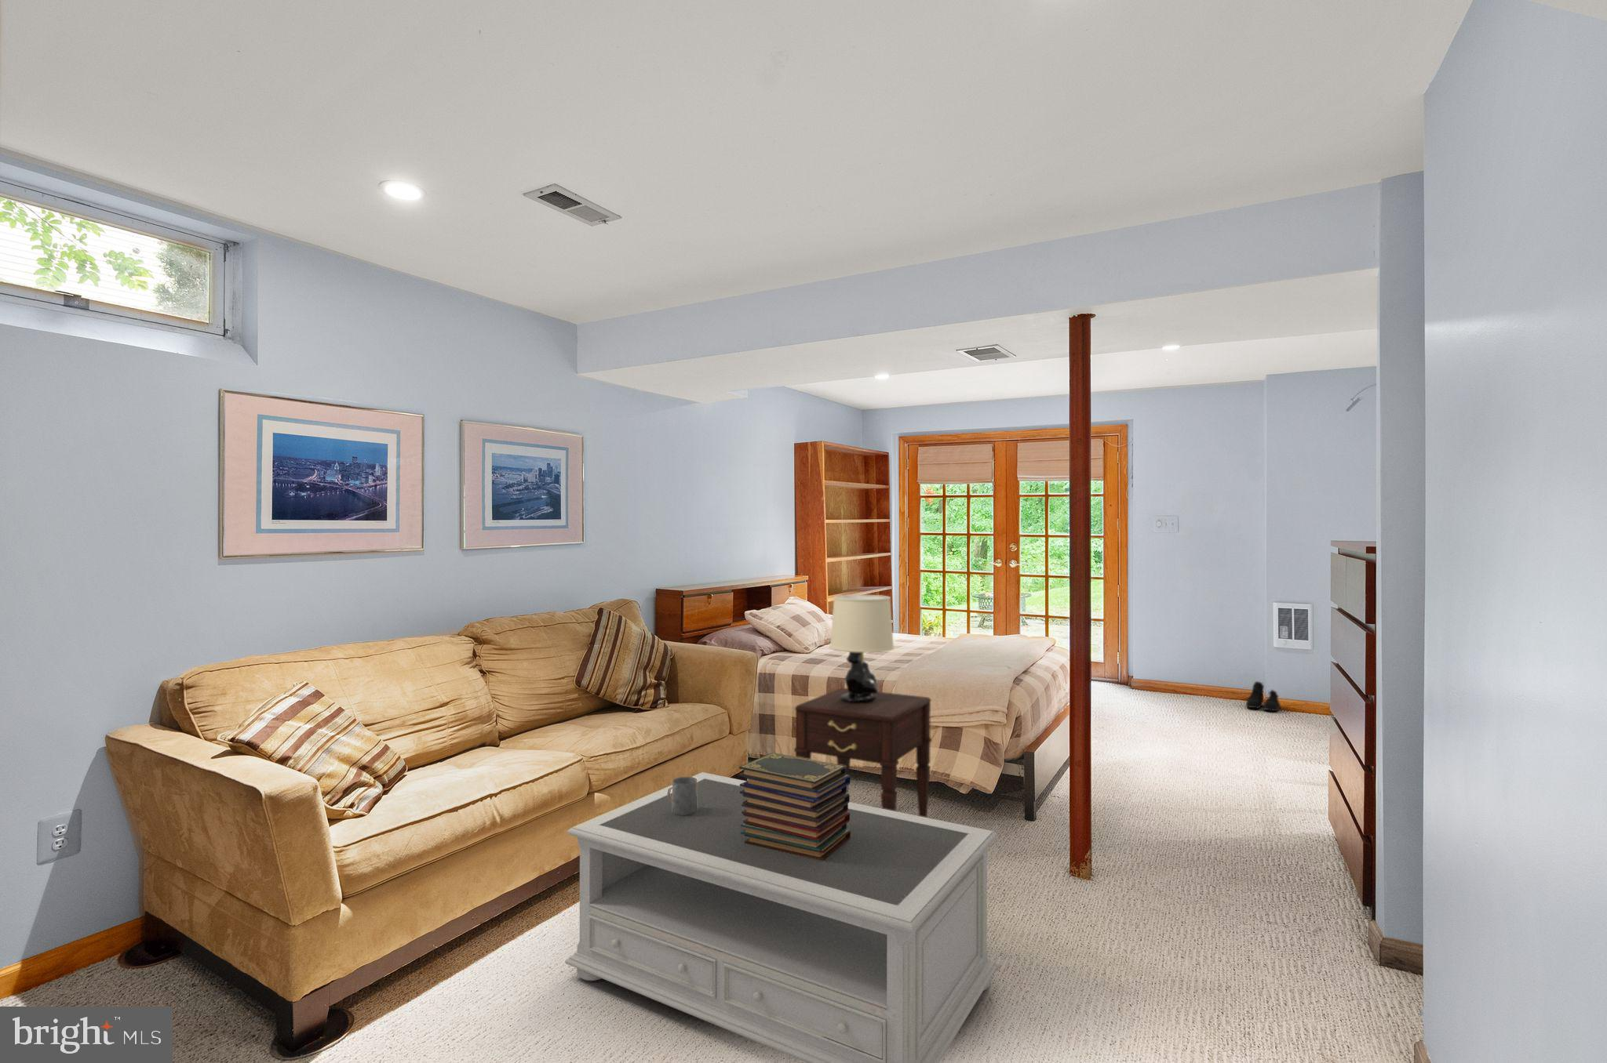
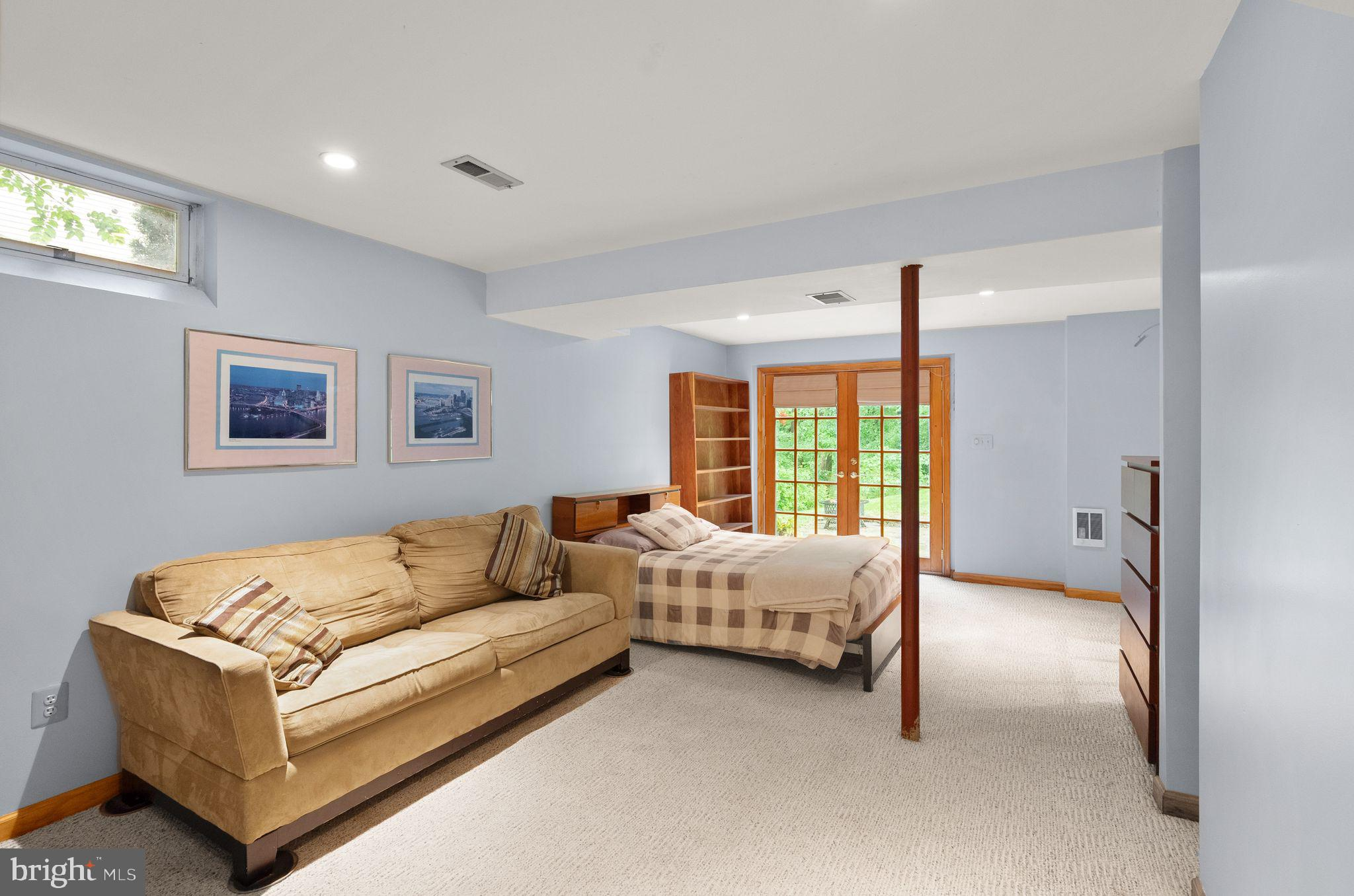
- book stack [738,752,851,861]
- nightstand [793,687,932,817]
- coffee table [564,771,999,1063]
- mug [668,776,698,816]
- table lamp [828,594,895,702]
- boots [1245,681,1282,712]
